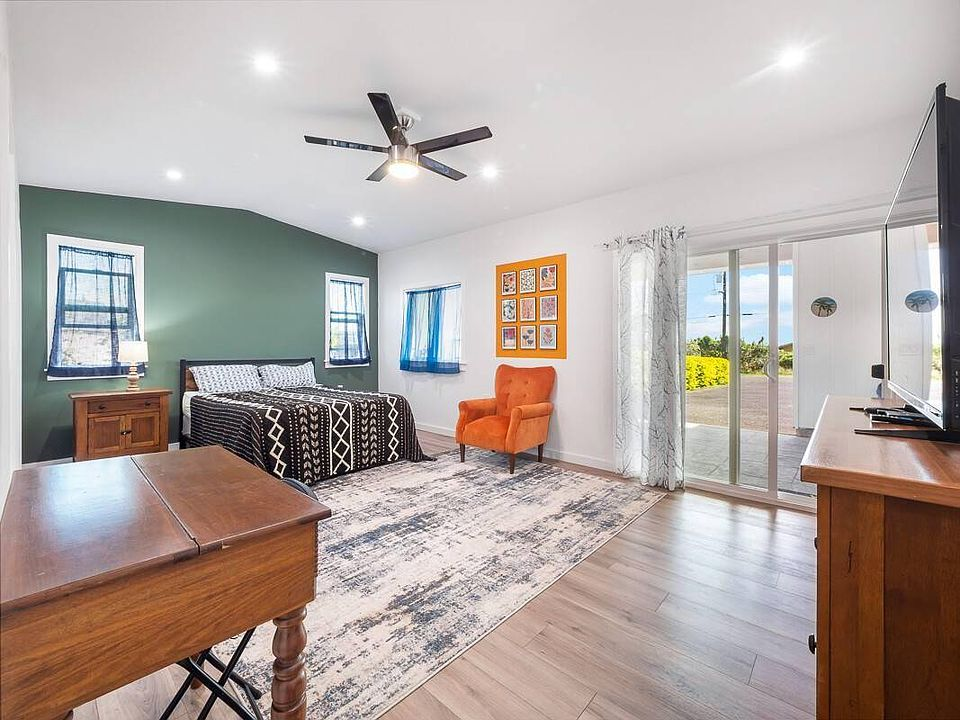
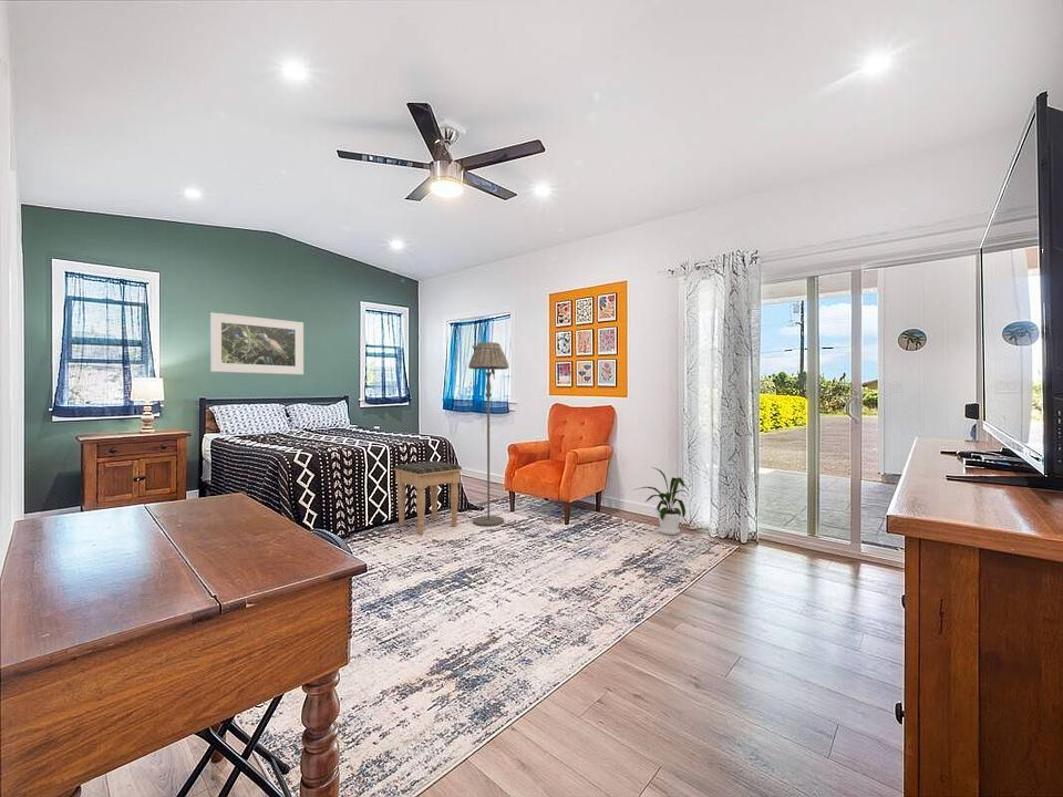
+ footstool [393,460,463,535]
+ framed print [209,311,305,375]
+ house plant [632,466,687,536]
+ floor lamp [467,341,509,527]
